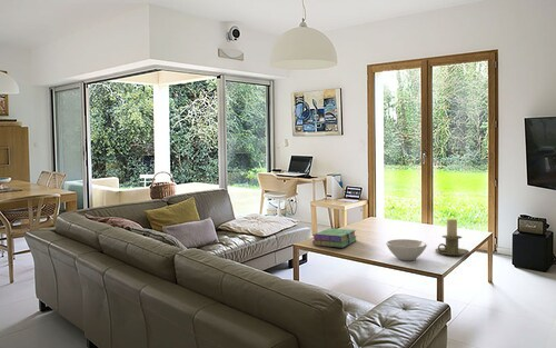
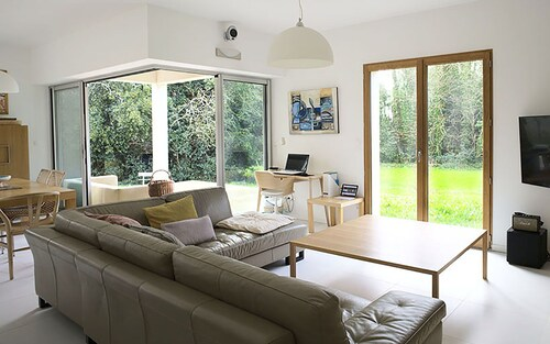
- candle holder [434,218,470,257]
- stack of books [311,227,358,248]
- bowl [385,238,428,261]
